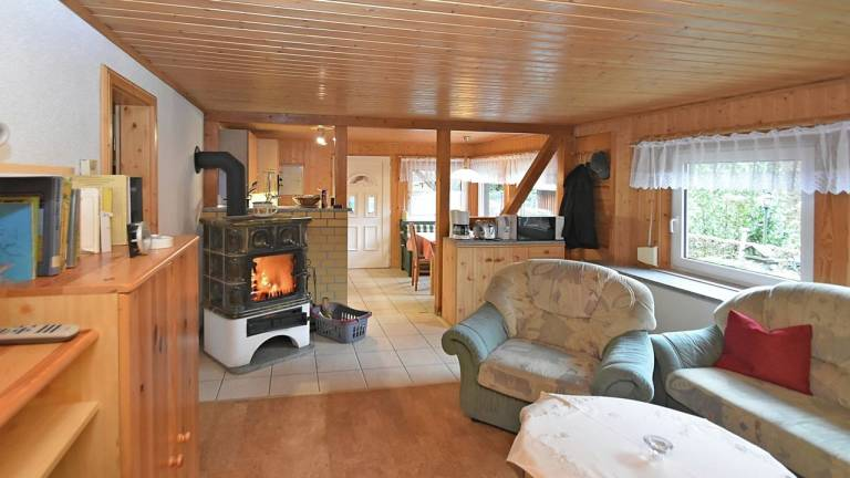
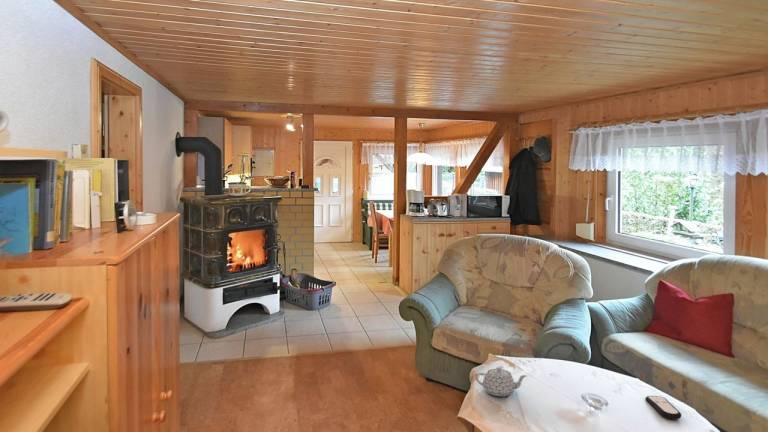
+ remote control [645,395,682,420]
+ teapot [474,366,528,397]
